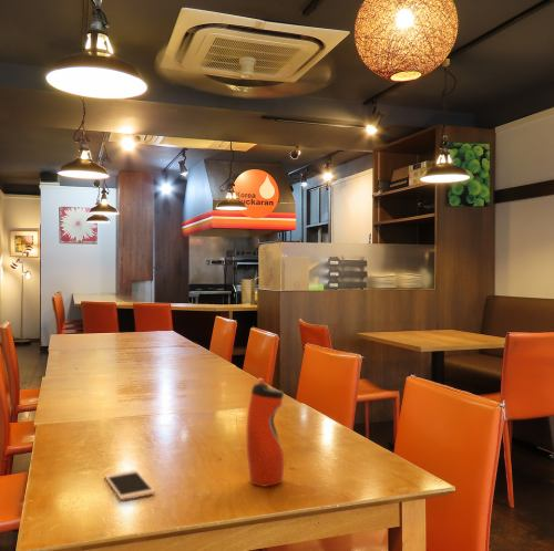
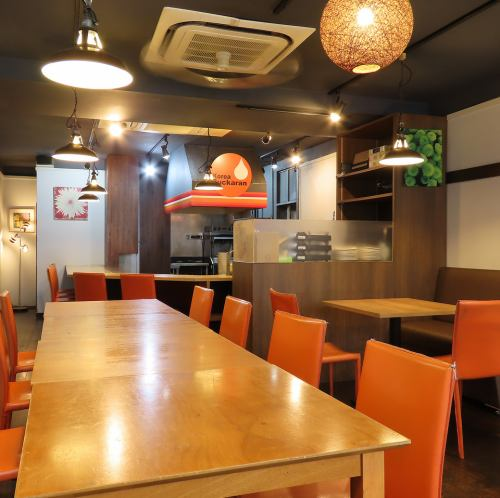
- water bottle [246,377,285,487]
- cell phone [104,469,156,501]
